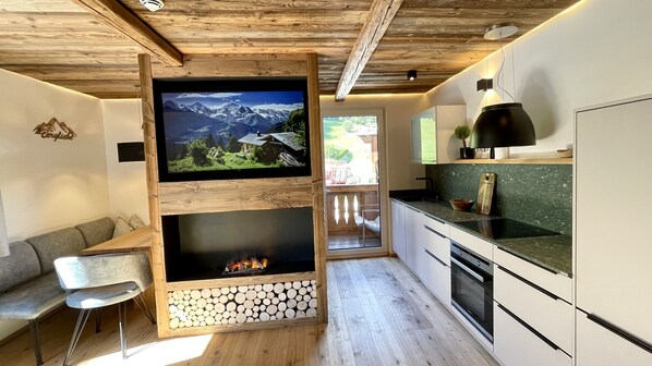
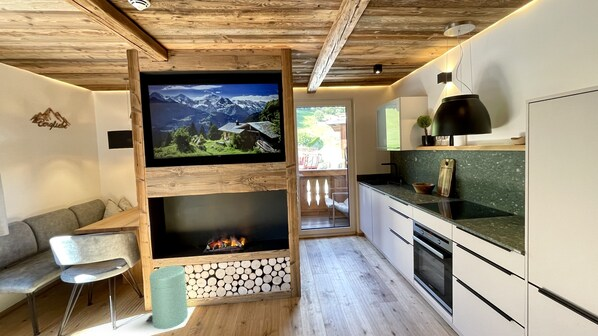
+ trash can [145,265,189,330]
